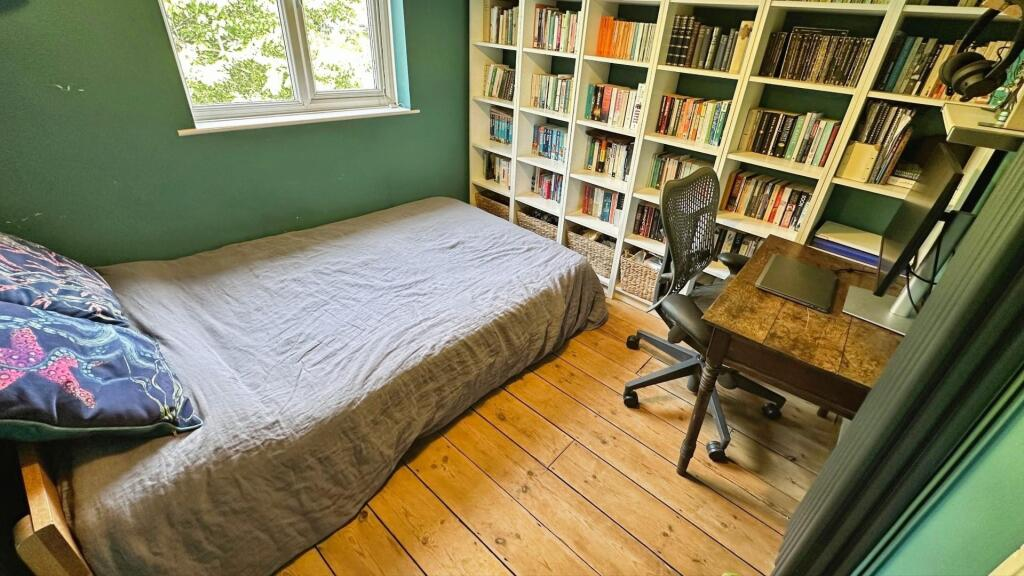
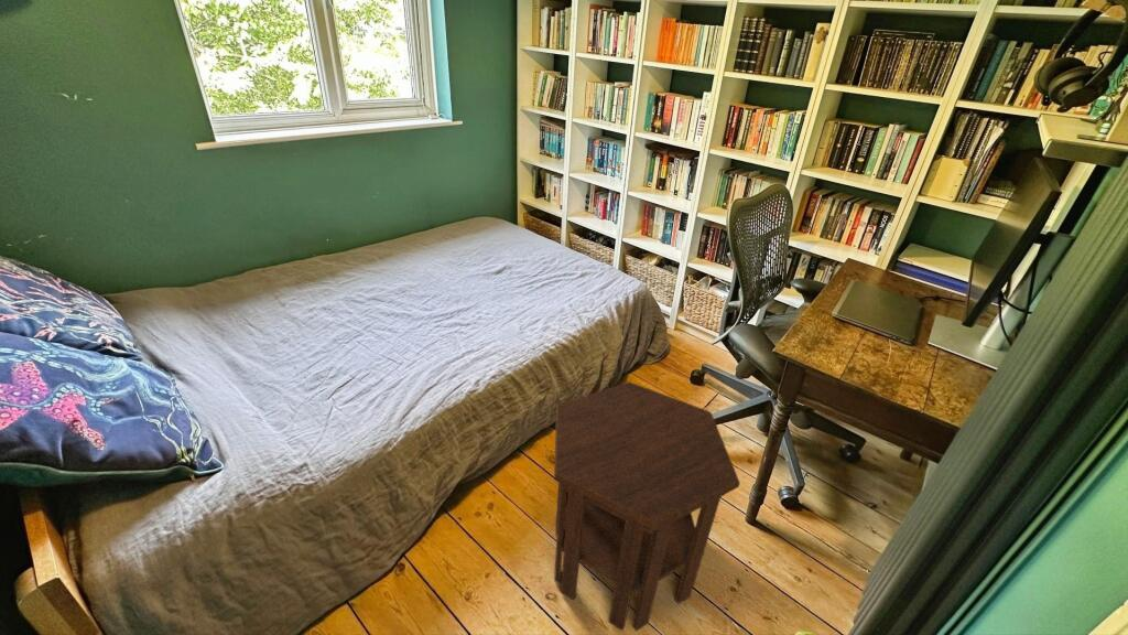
+ side table [553,380,741,633]
